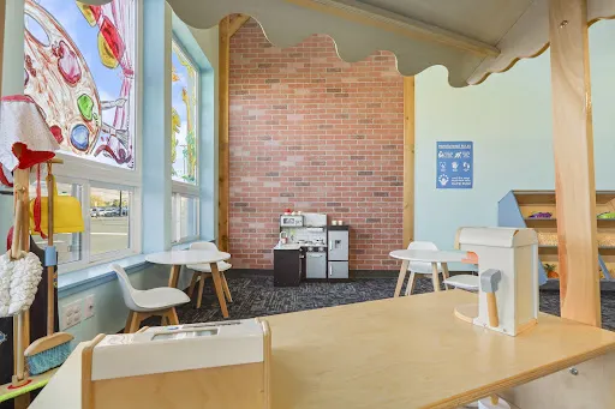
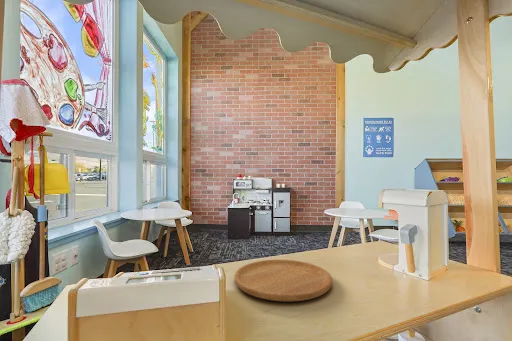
+ cutting board [233,259,333,303]
